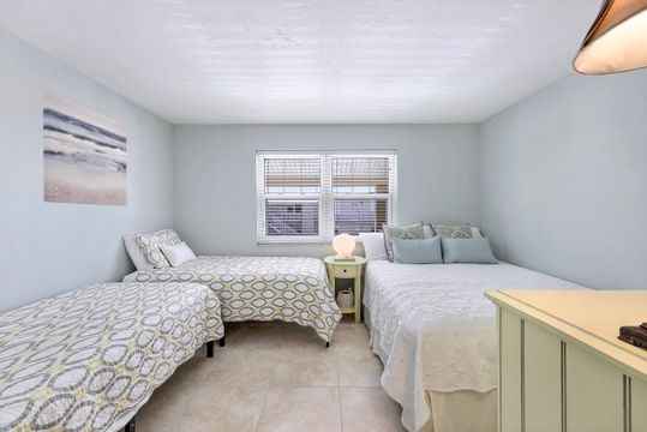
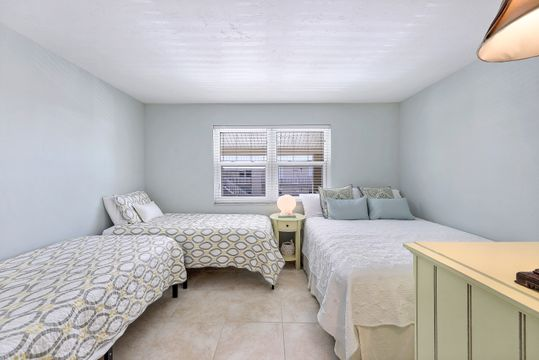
- wall art [42,89,128,206]
